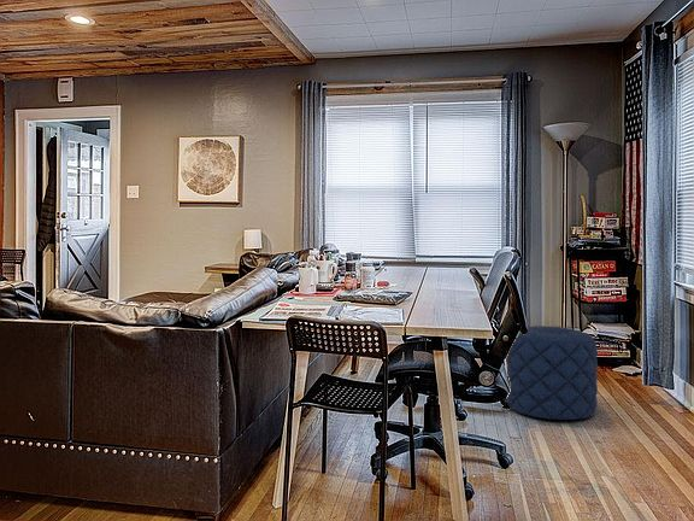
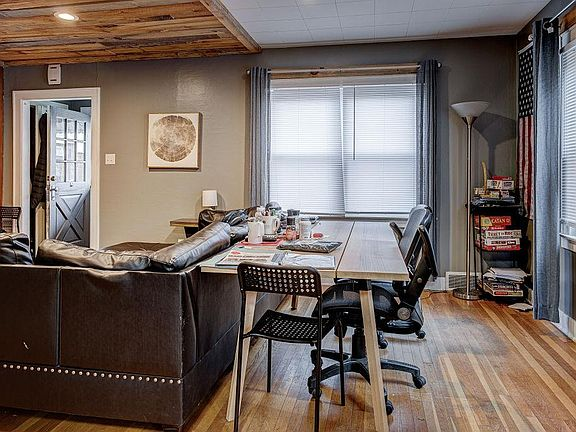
- pouf [505,326,599,421]
